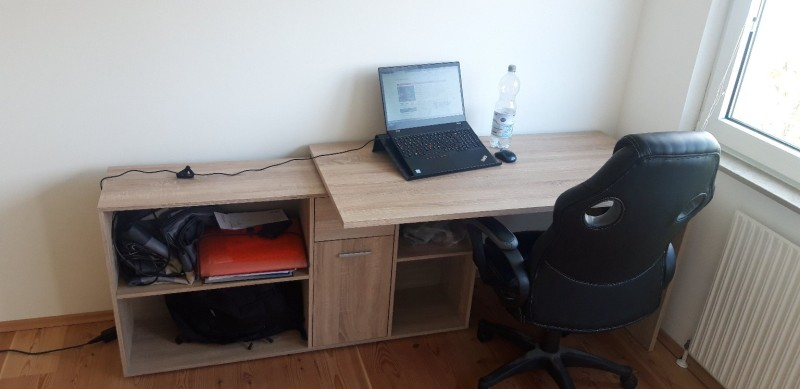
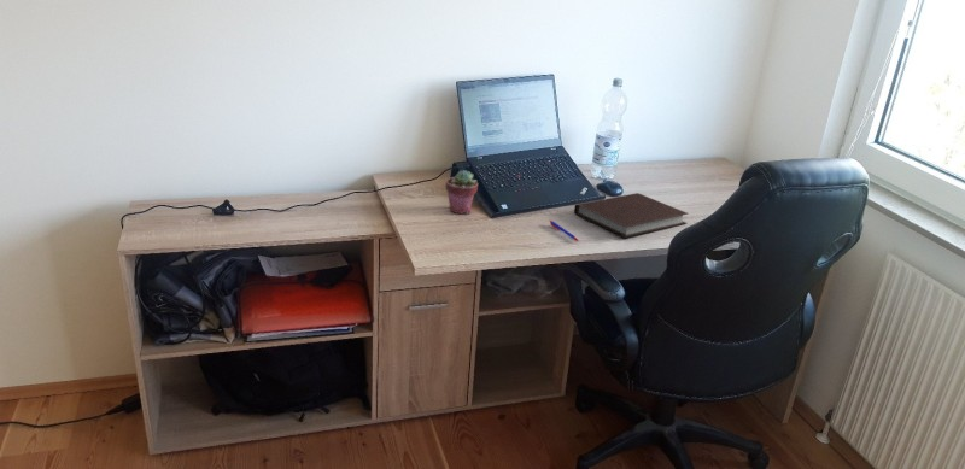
+ pen [549,219,580,242]
+ notebook [573,192,690,239]
+ potted succulent [445,169,479,215]
